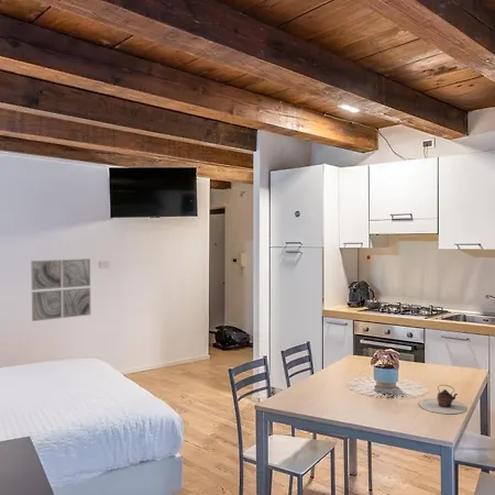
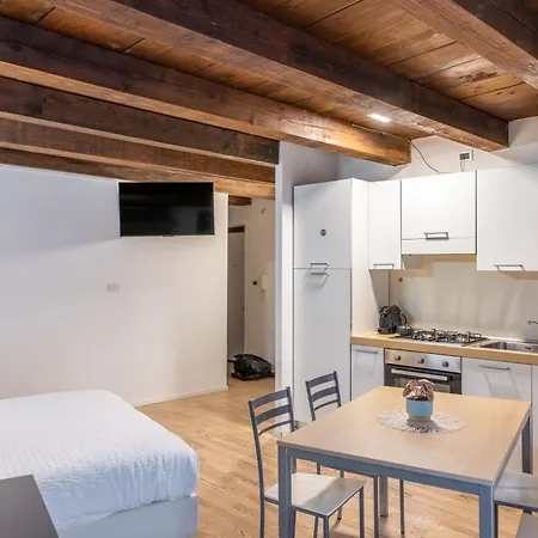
- wall art [30,257,91,322]
- teapot [418,384,469,415]
